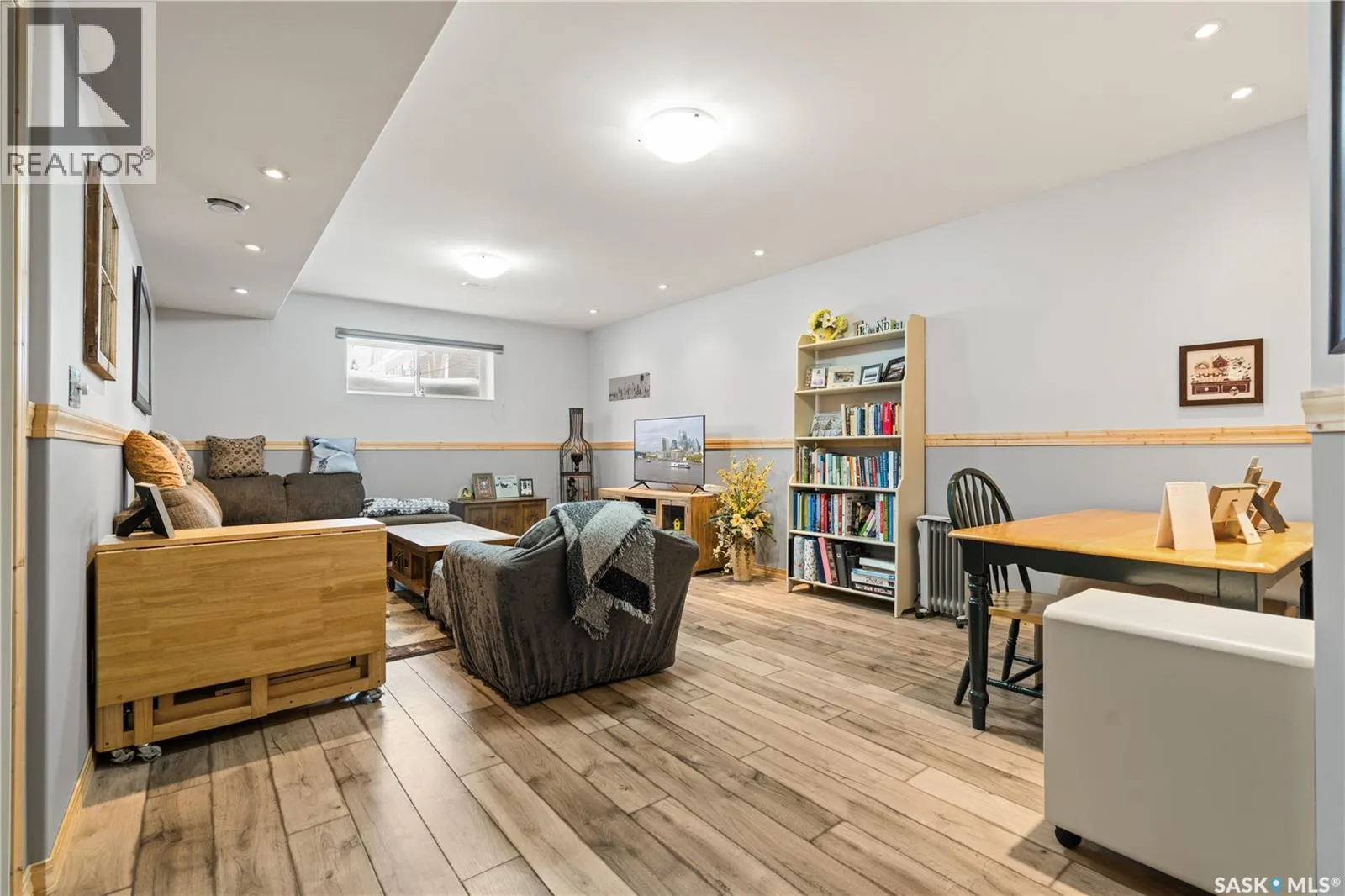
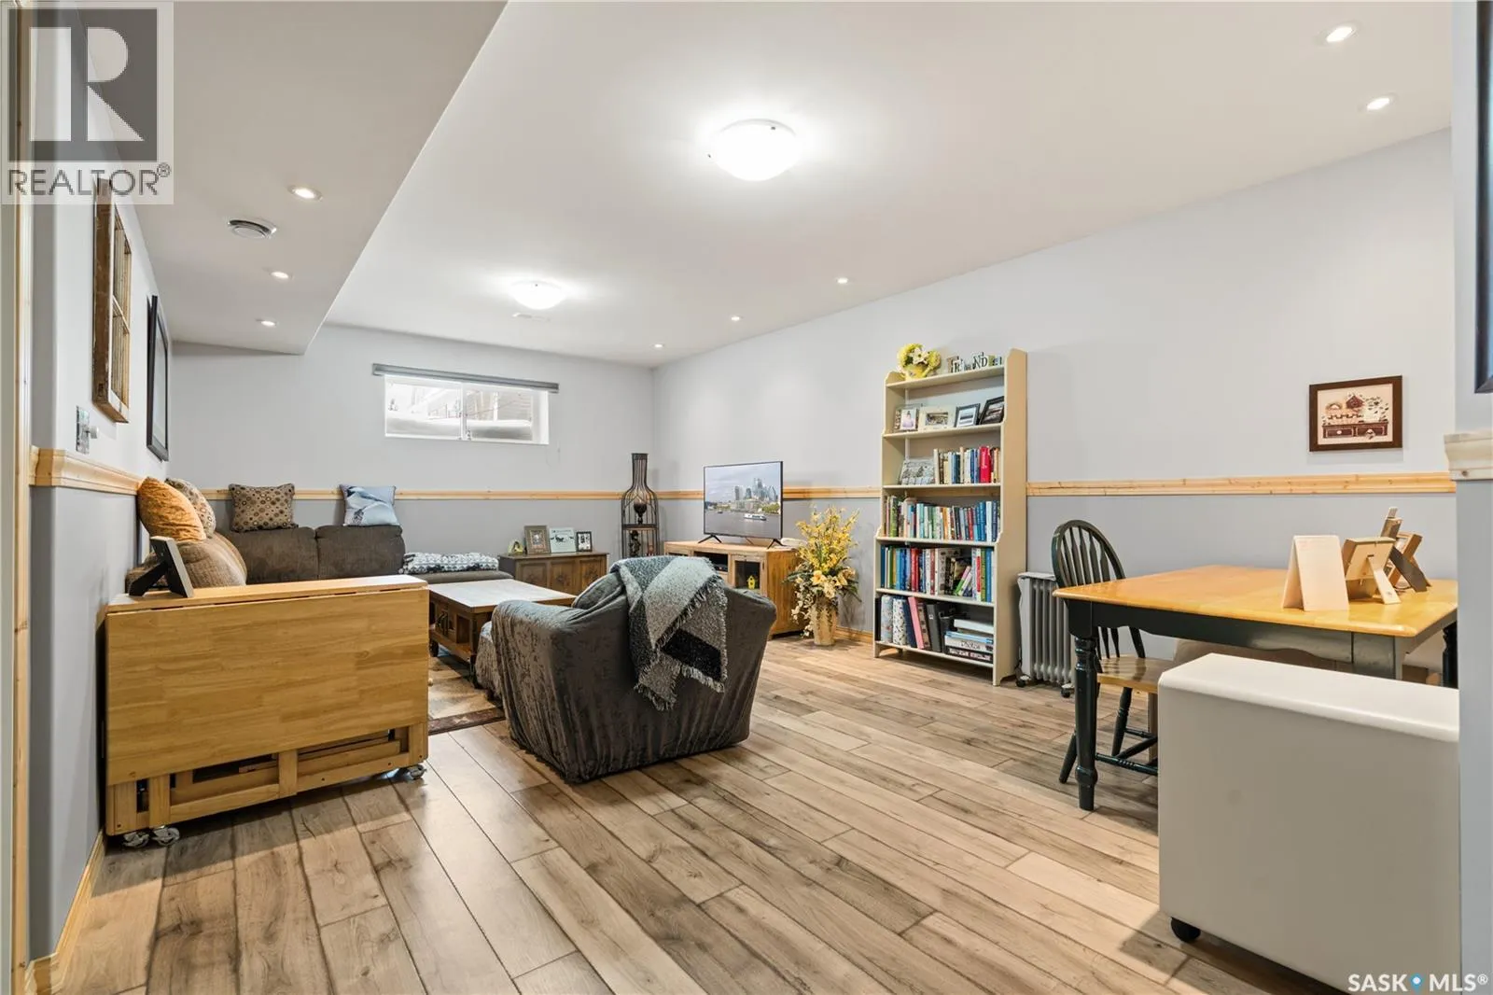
- wall art [608,372,651,403]
